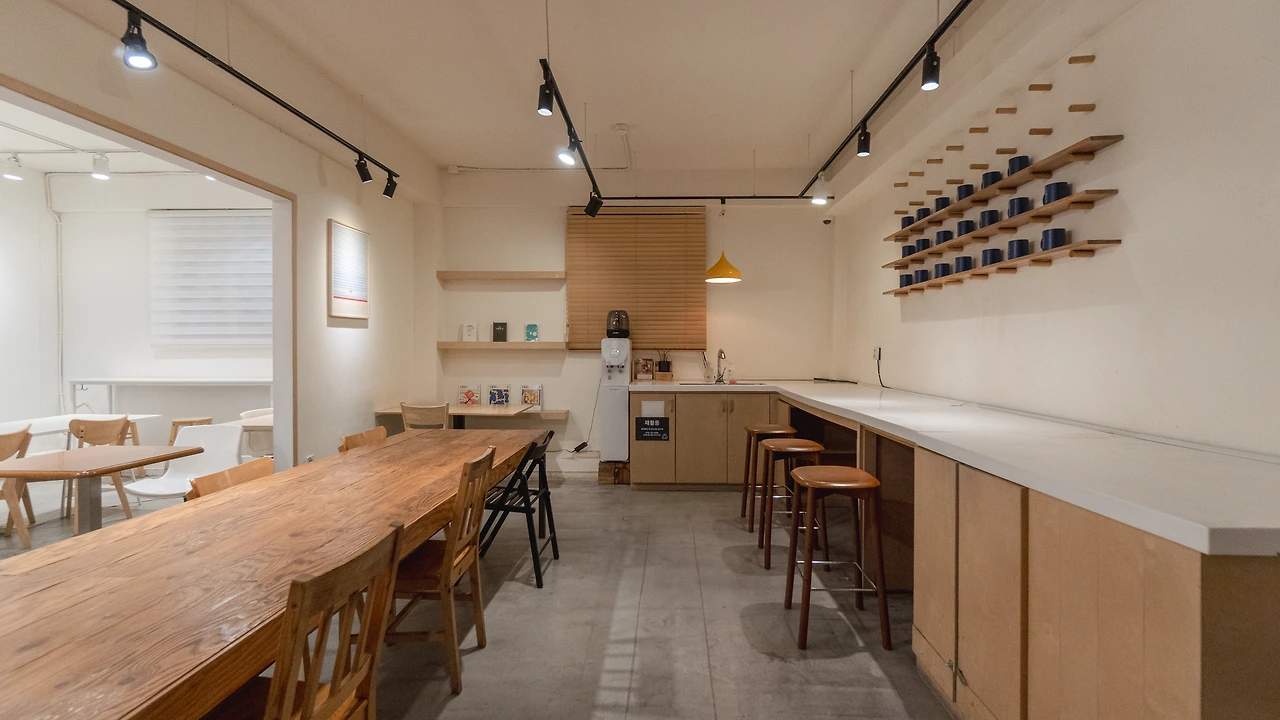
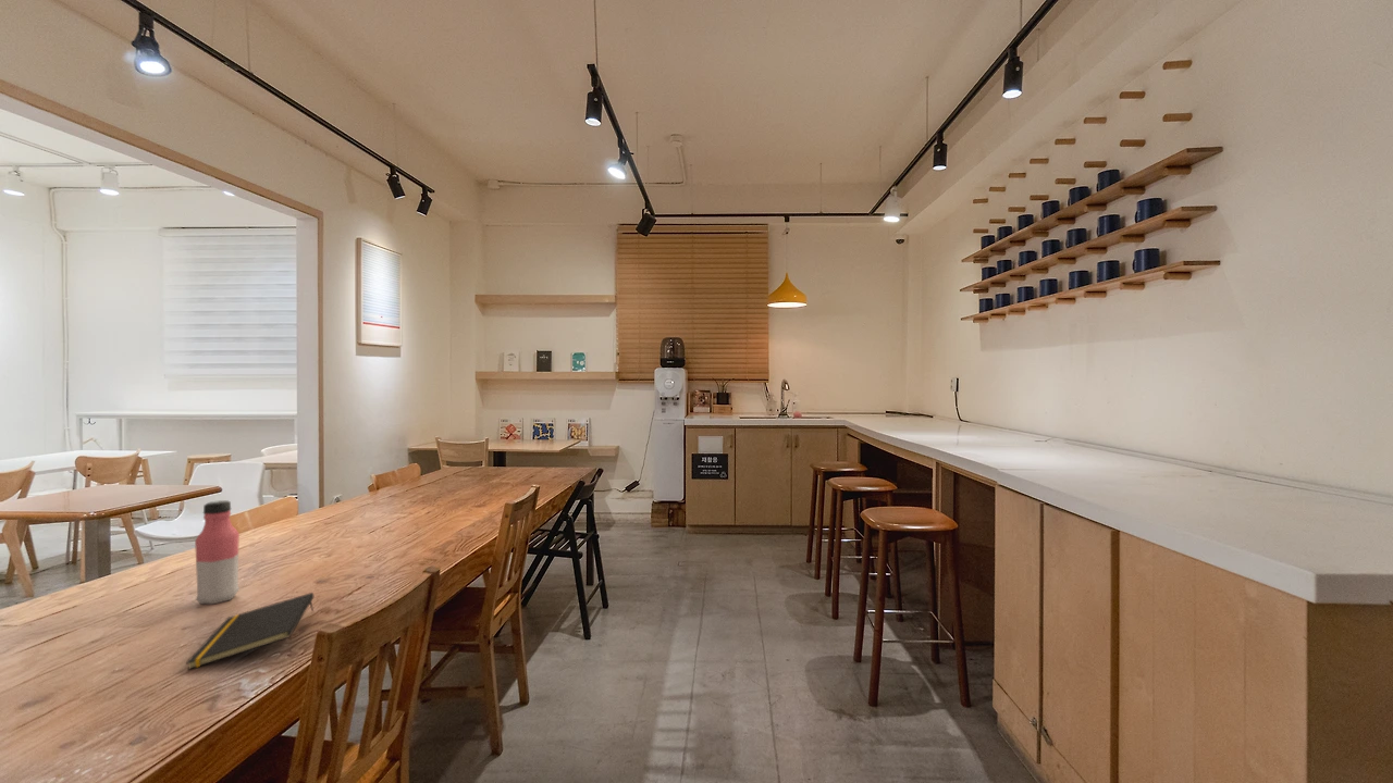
+ water bottle [194,499,241,605]
+ notepad [185,592,315,671]
